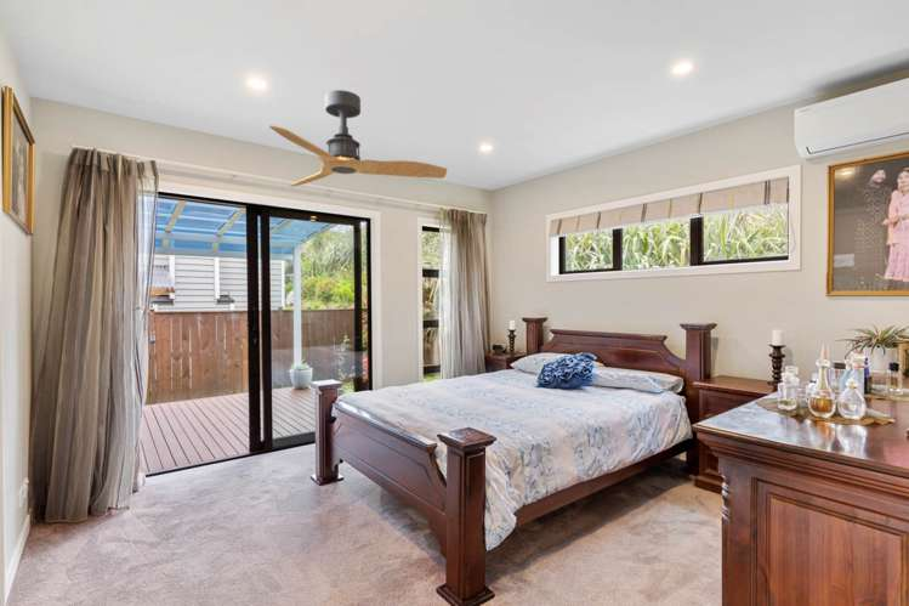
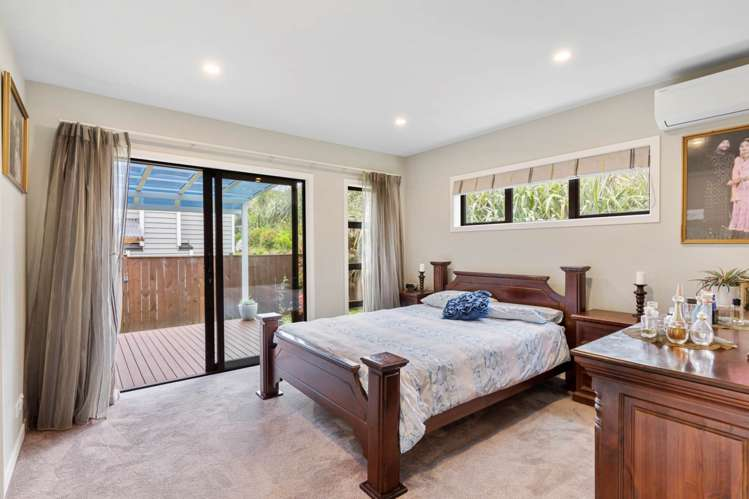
- ceiling fan [268,89,448,188]
